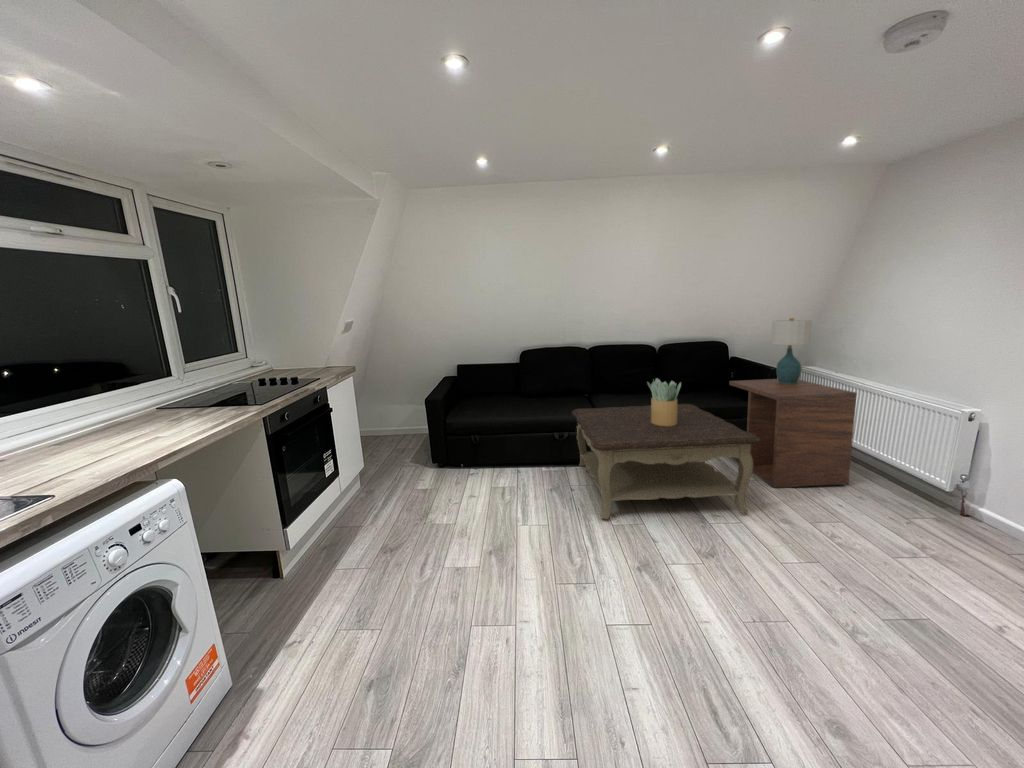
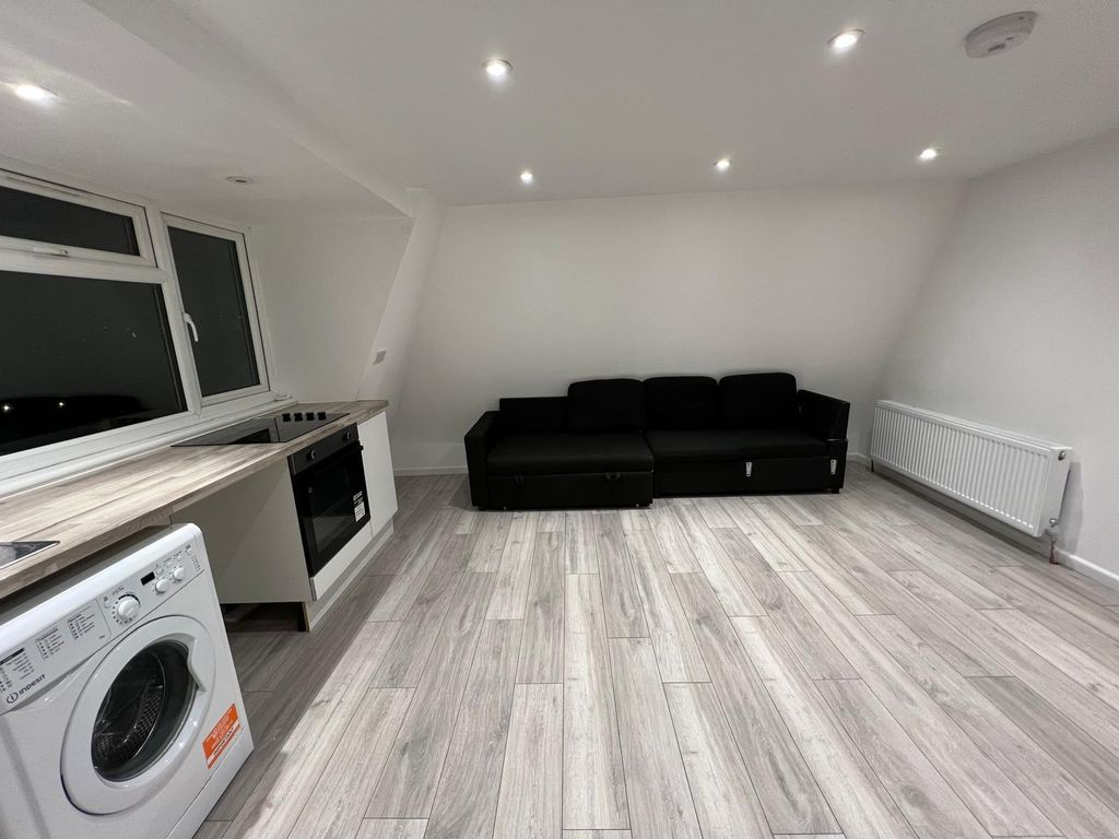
- side table [728,378,858,489]
- coffee table [571,403,760,520]
- table lamp [770,317,813,384]
- potted plant [646,377,682,426]
